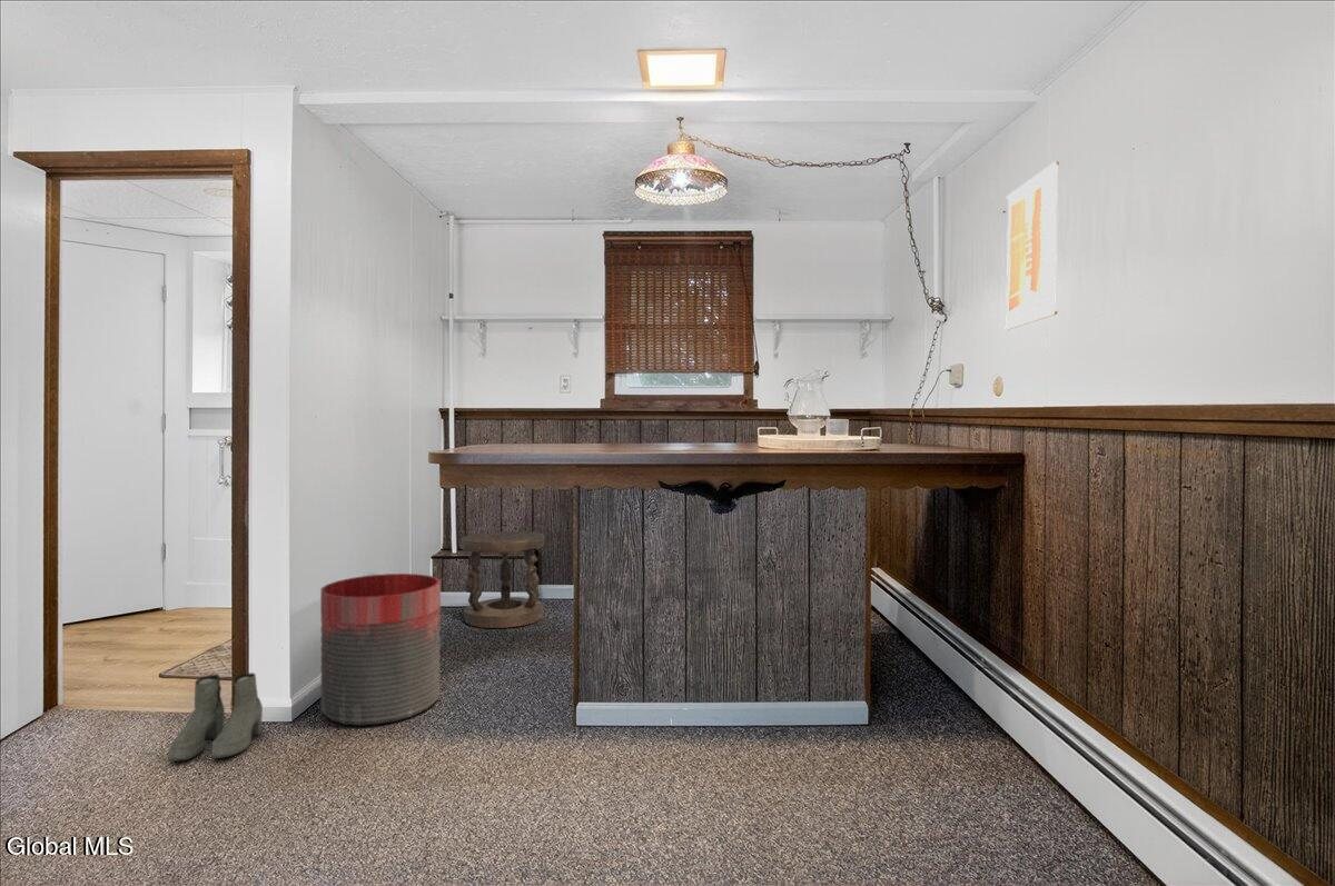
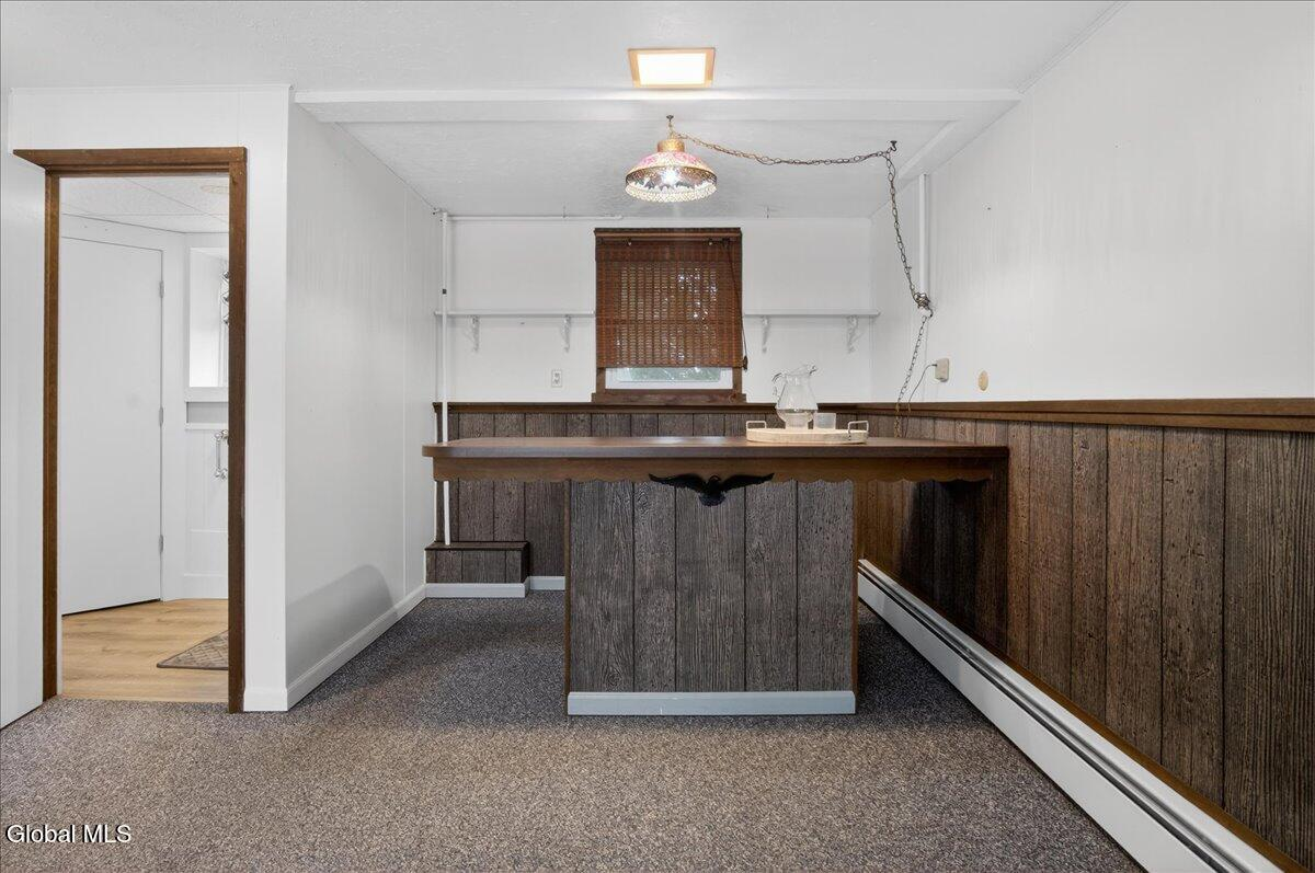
- wall art [1005,160,1060,330]
- trash can [319,573,442,726]
- stool [461,530,545,629]
- boots [167,671,264,763]
